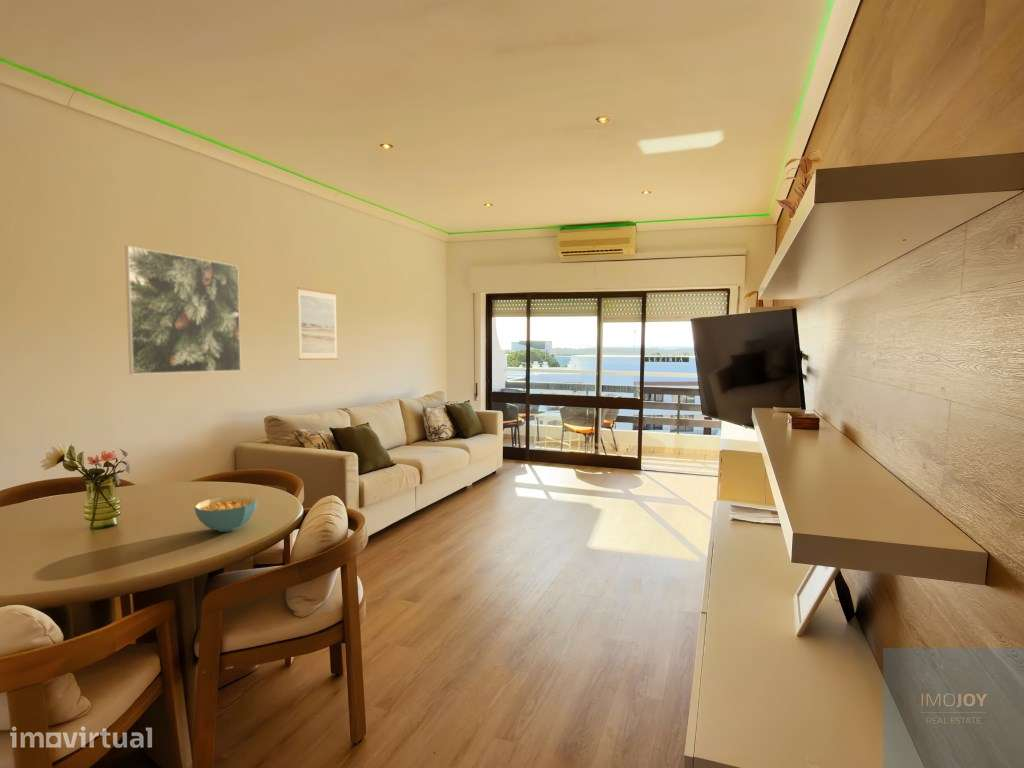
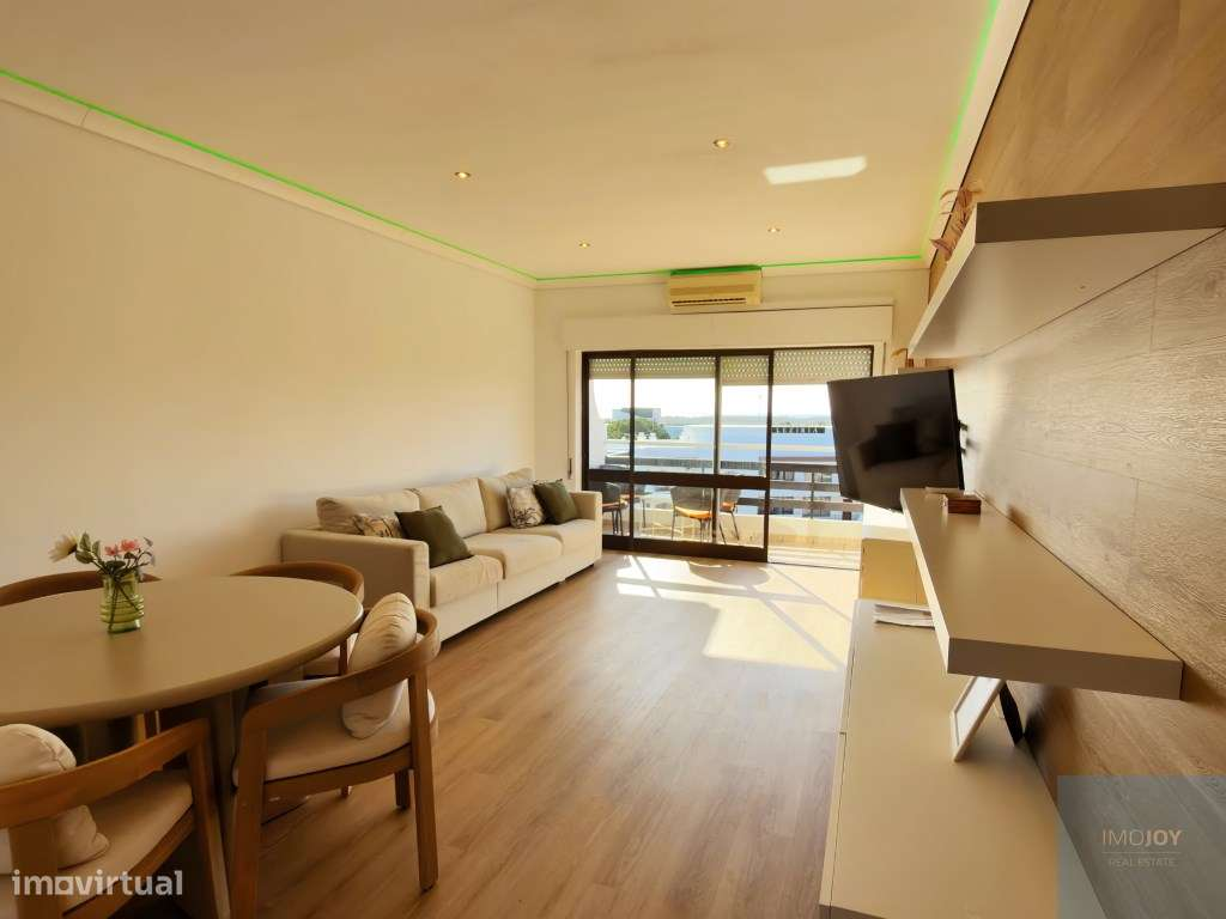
- wall art [297,286,338,361]
- cereal bowl [194,494,258,533]
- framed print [124,245,242,375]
